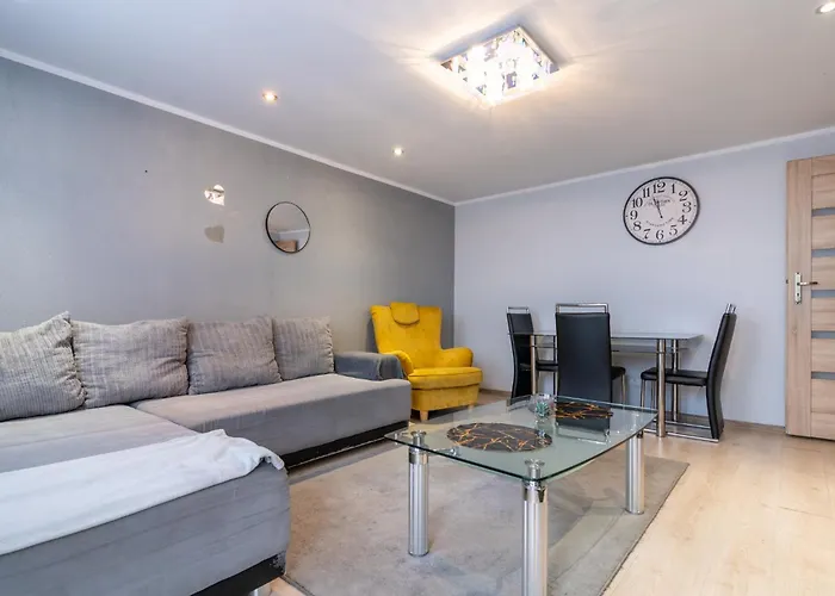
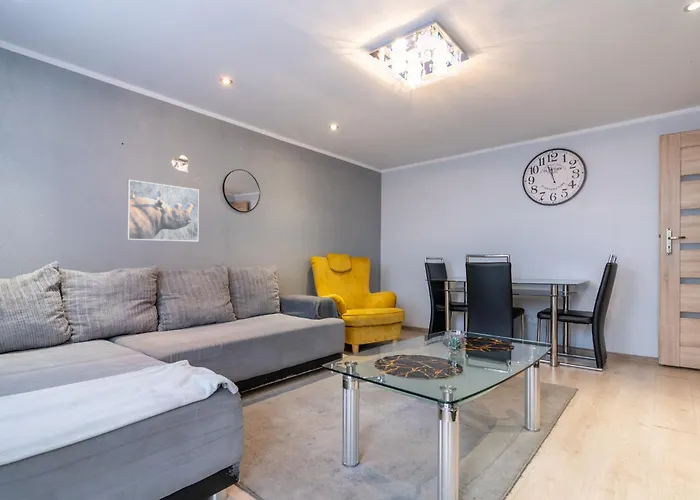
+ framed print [126,179,200,242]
